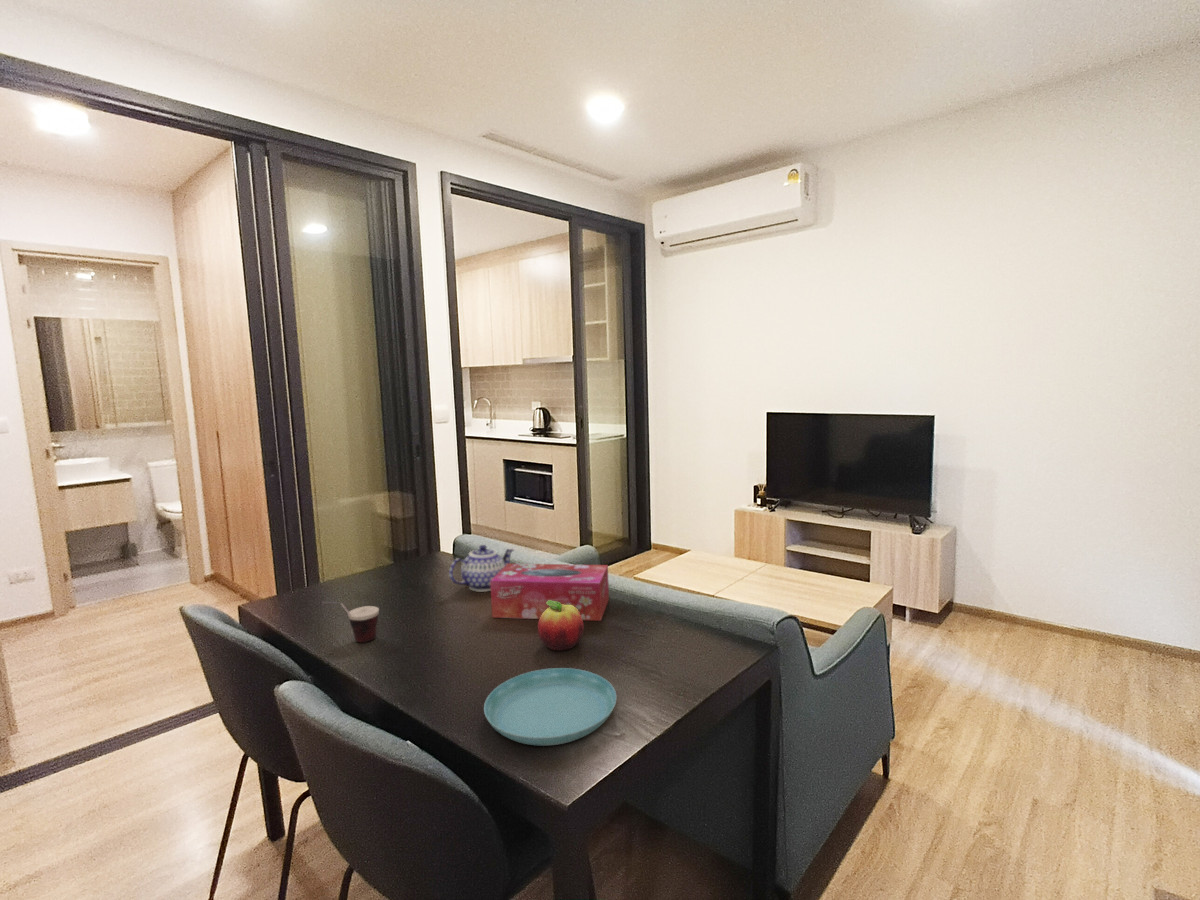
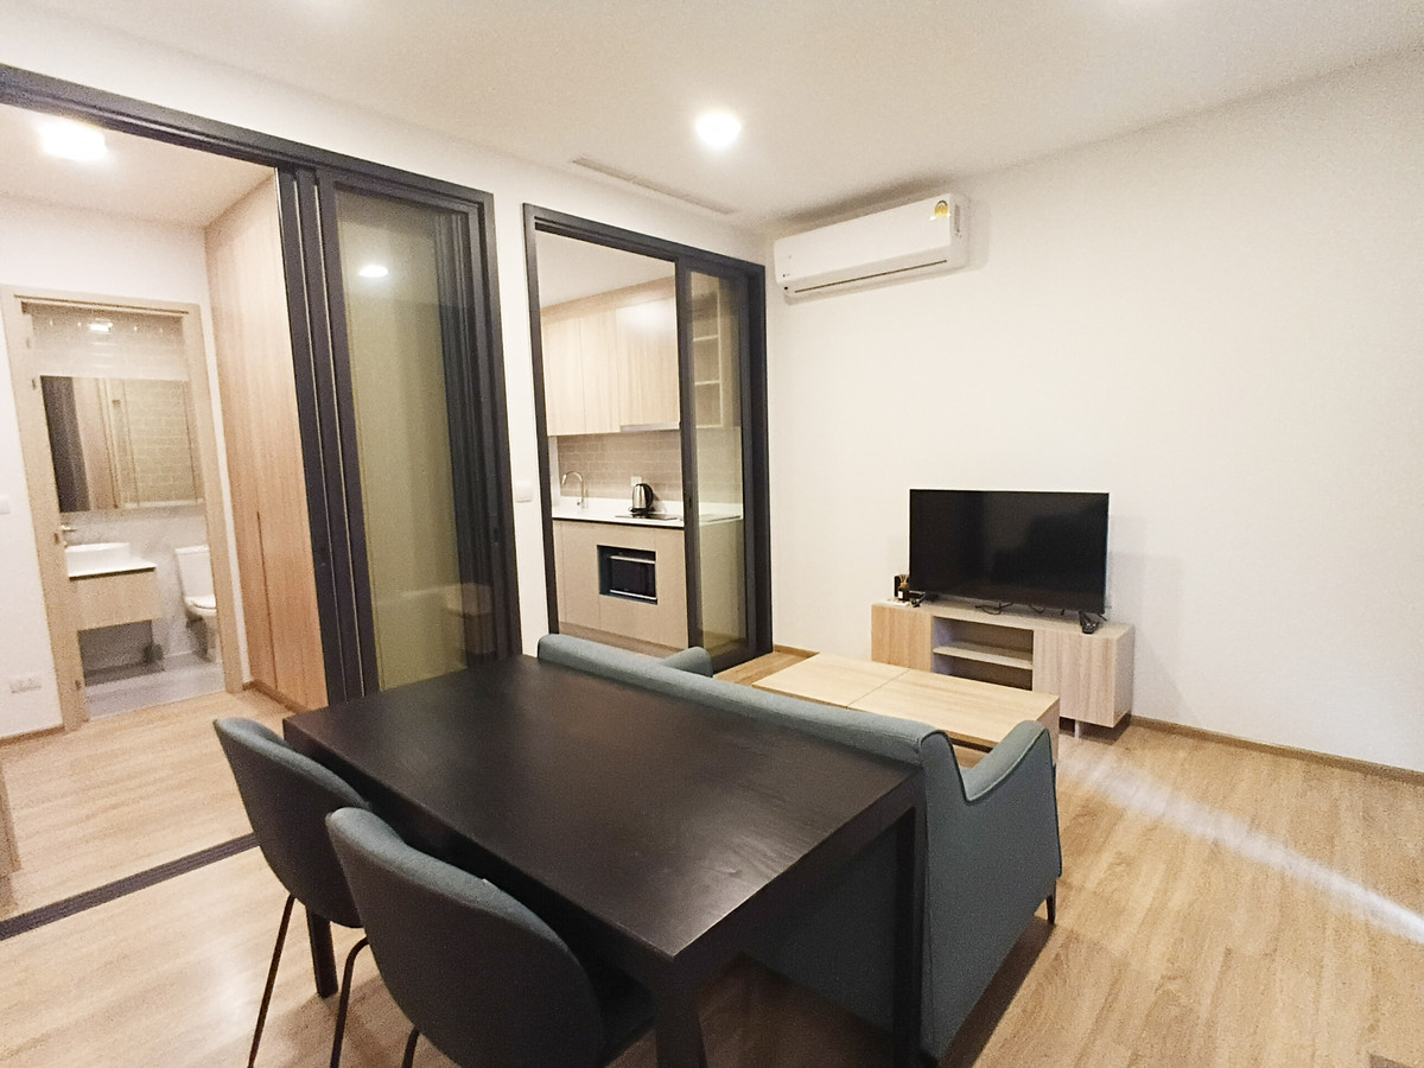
- saucer [483,667,618,747]
- tissue box [490,563,610,622]
- fruit [537,600,585,652]
- teapot [448,544,515,593]
- cup [320,601,380,643]
